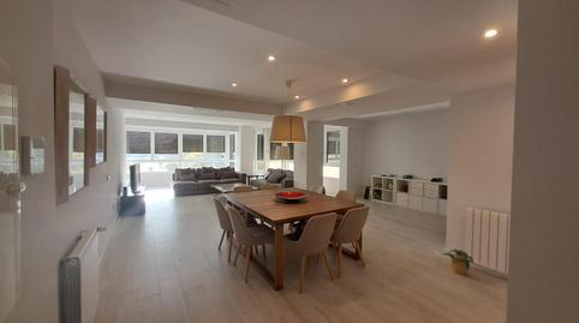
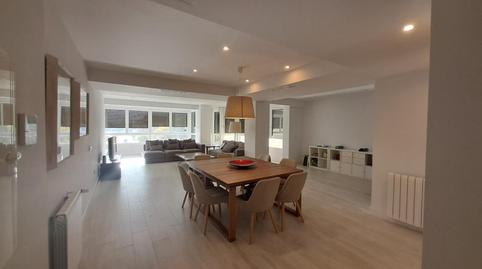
- potted plant [440,247,476,276]
